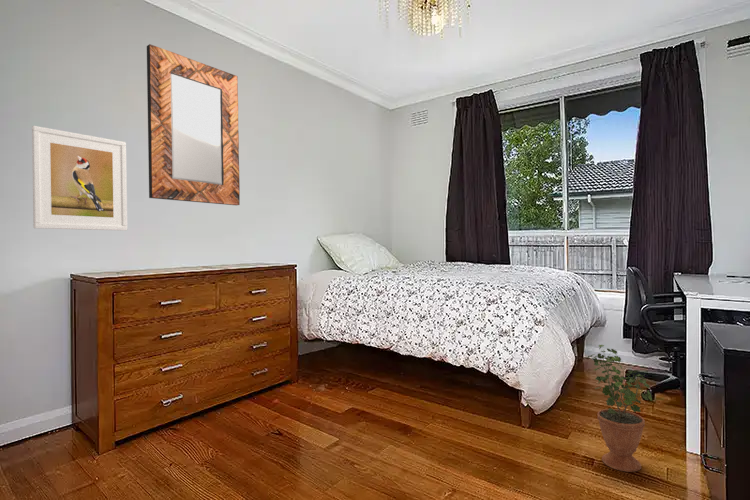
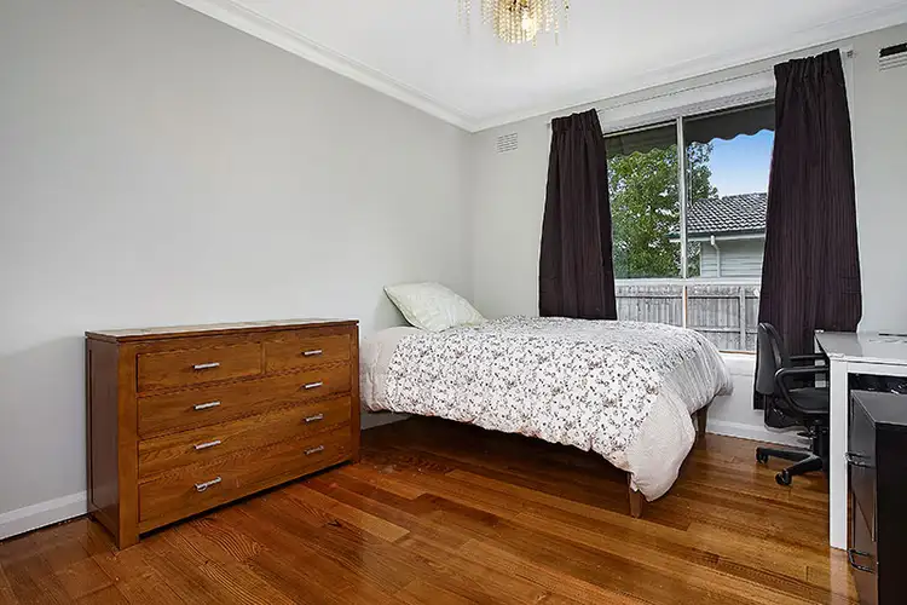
- home mirror [146,43,241,206]
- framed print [31,125,128,232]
- potted plant [584,344,653,473]
